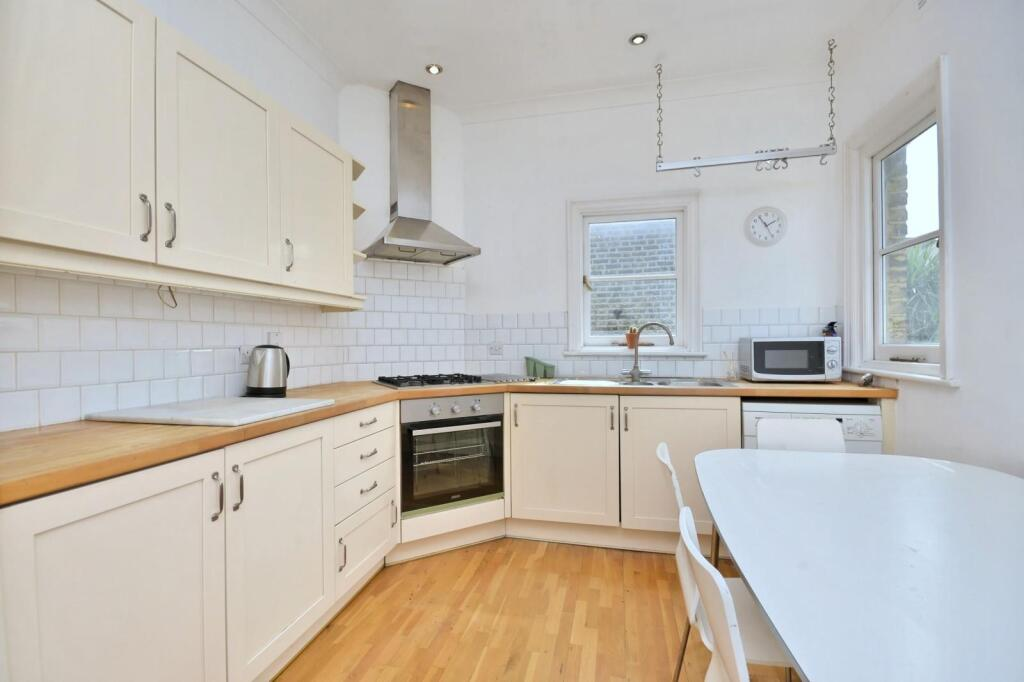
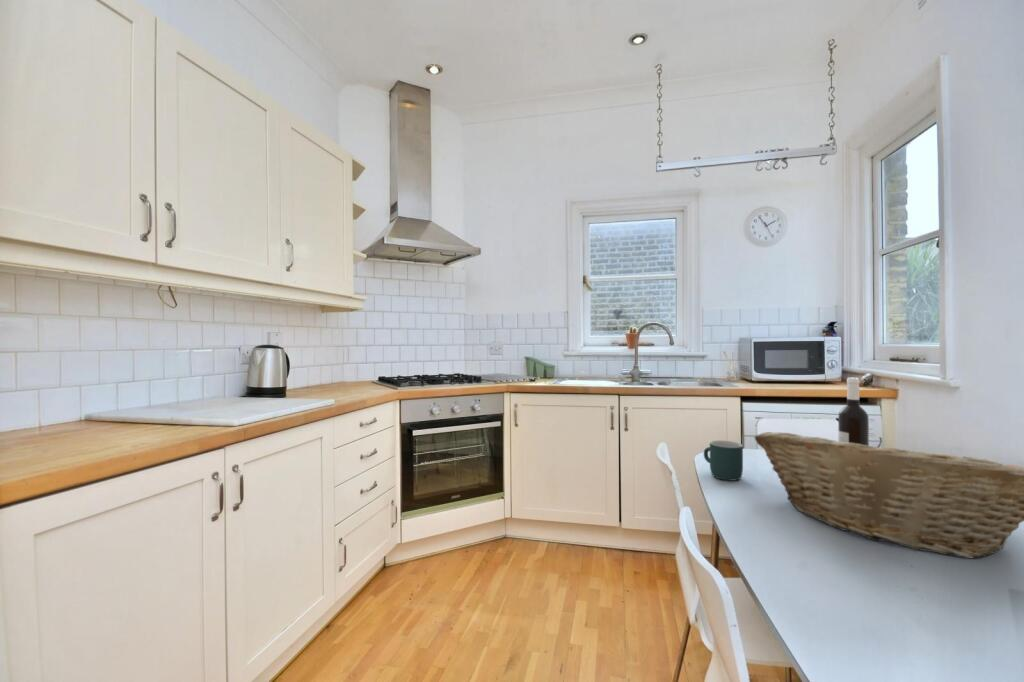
+ wine bottle [837,377,870,446]
+ fruit basket [753,431,1024,559]
+ mug [703,439,744,482]
